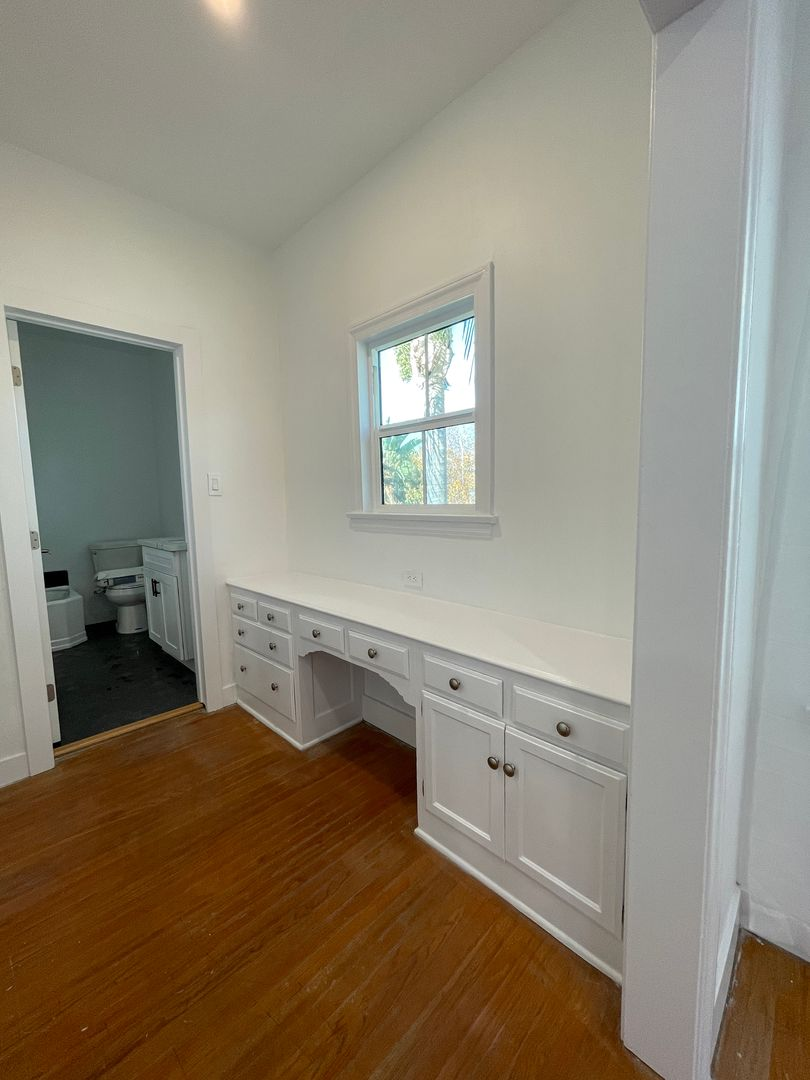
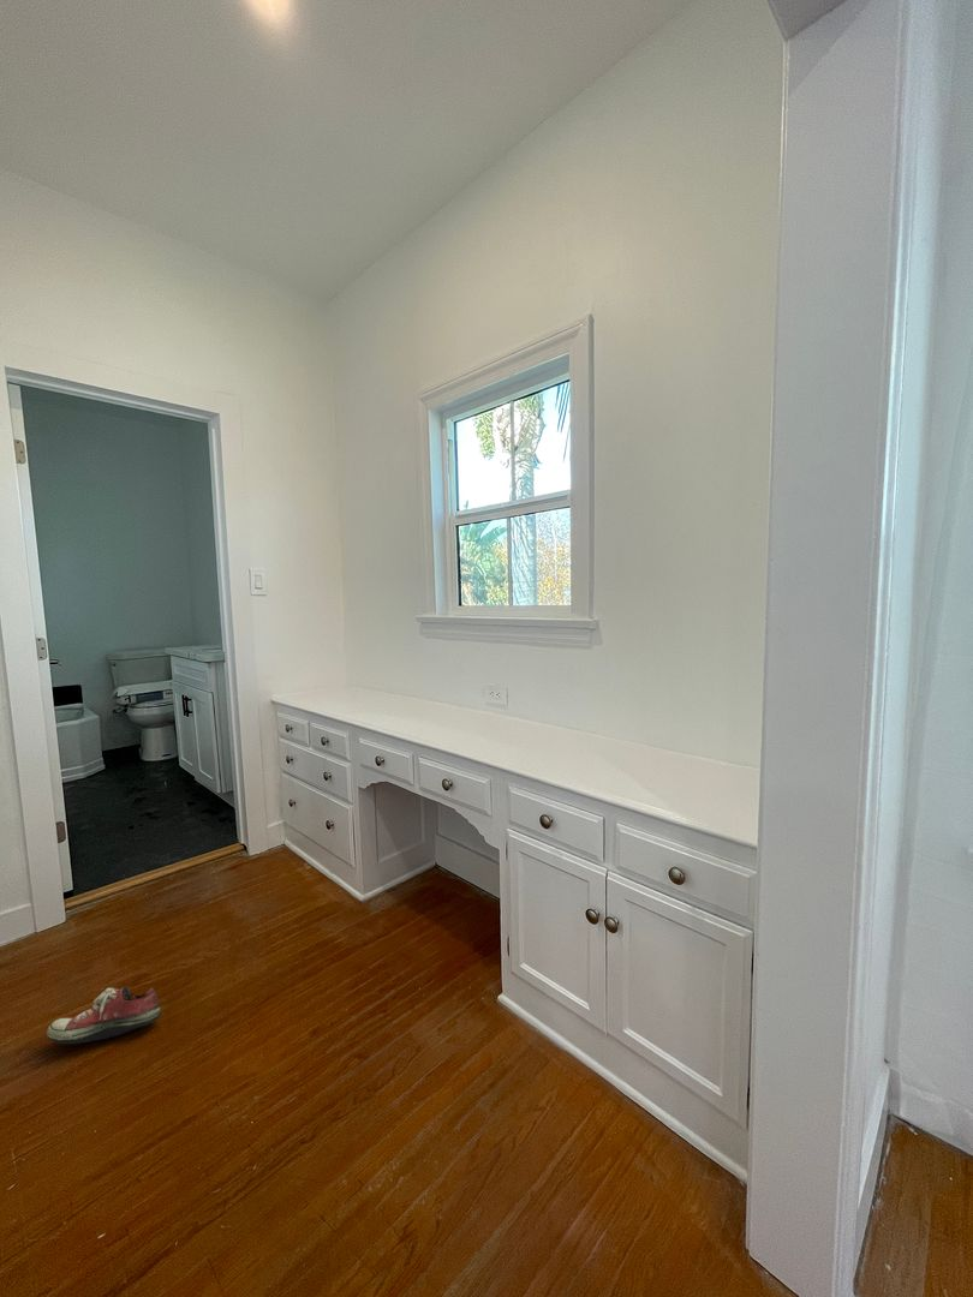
+ sneaker [46,986,162,1045]
